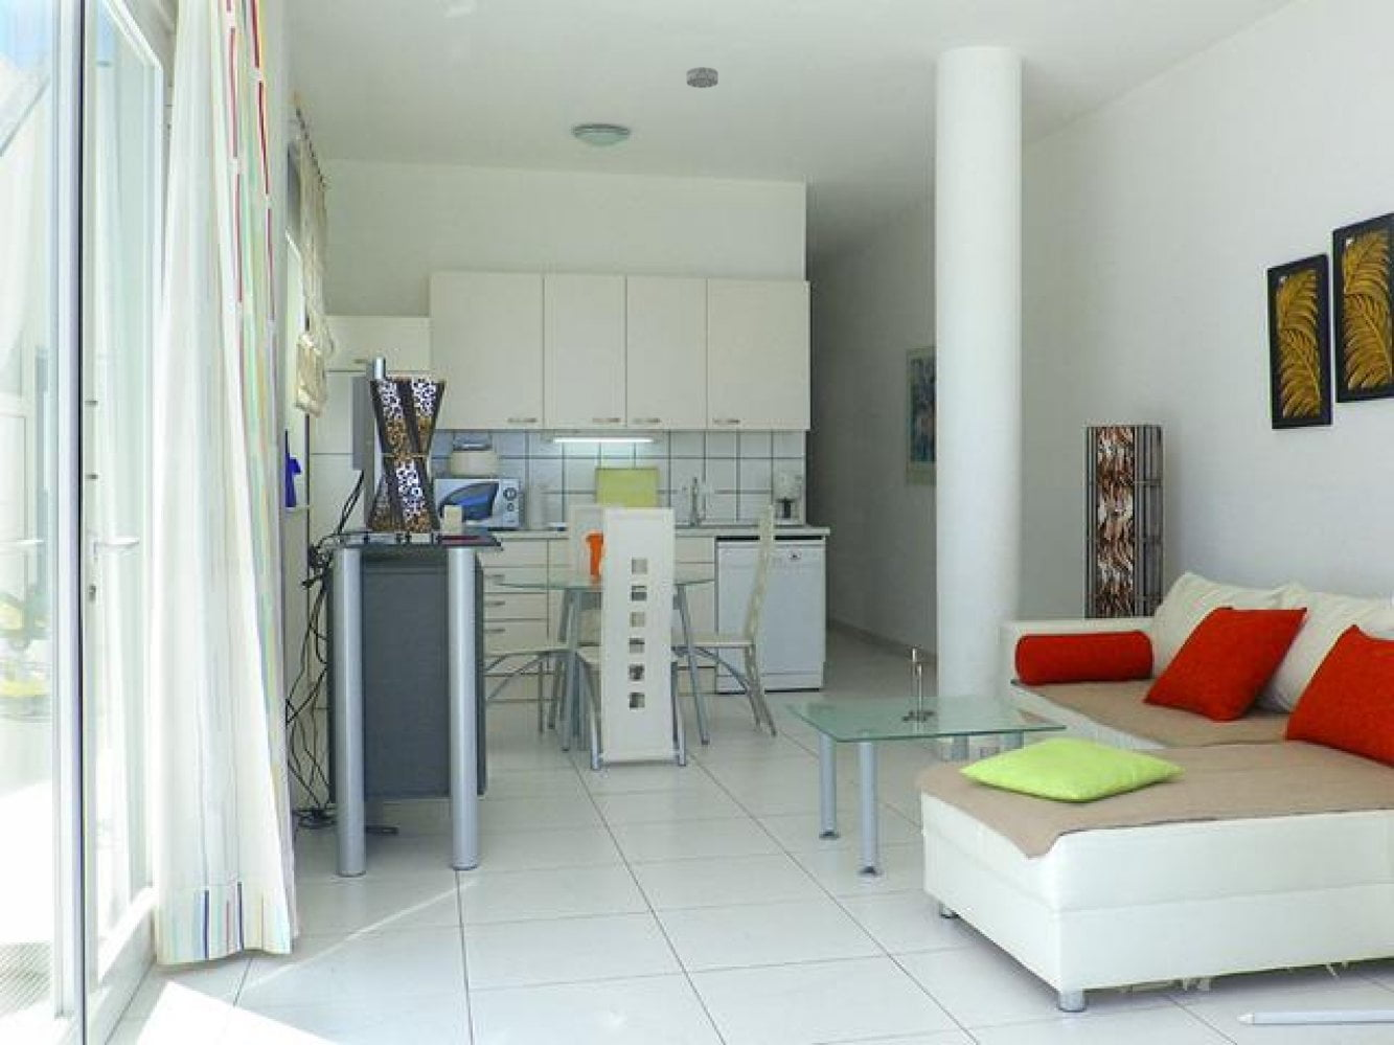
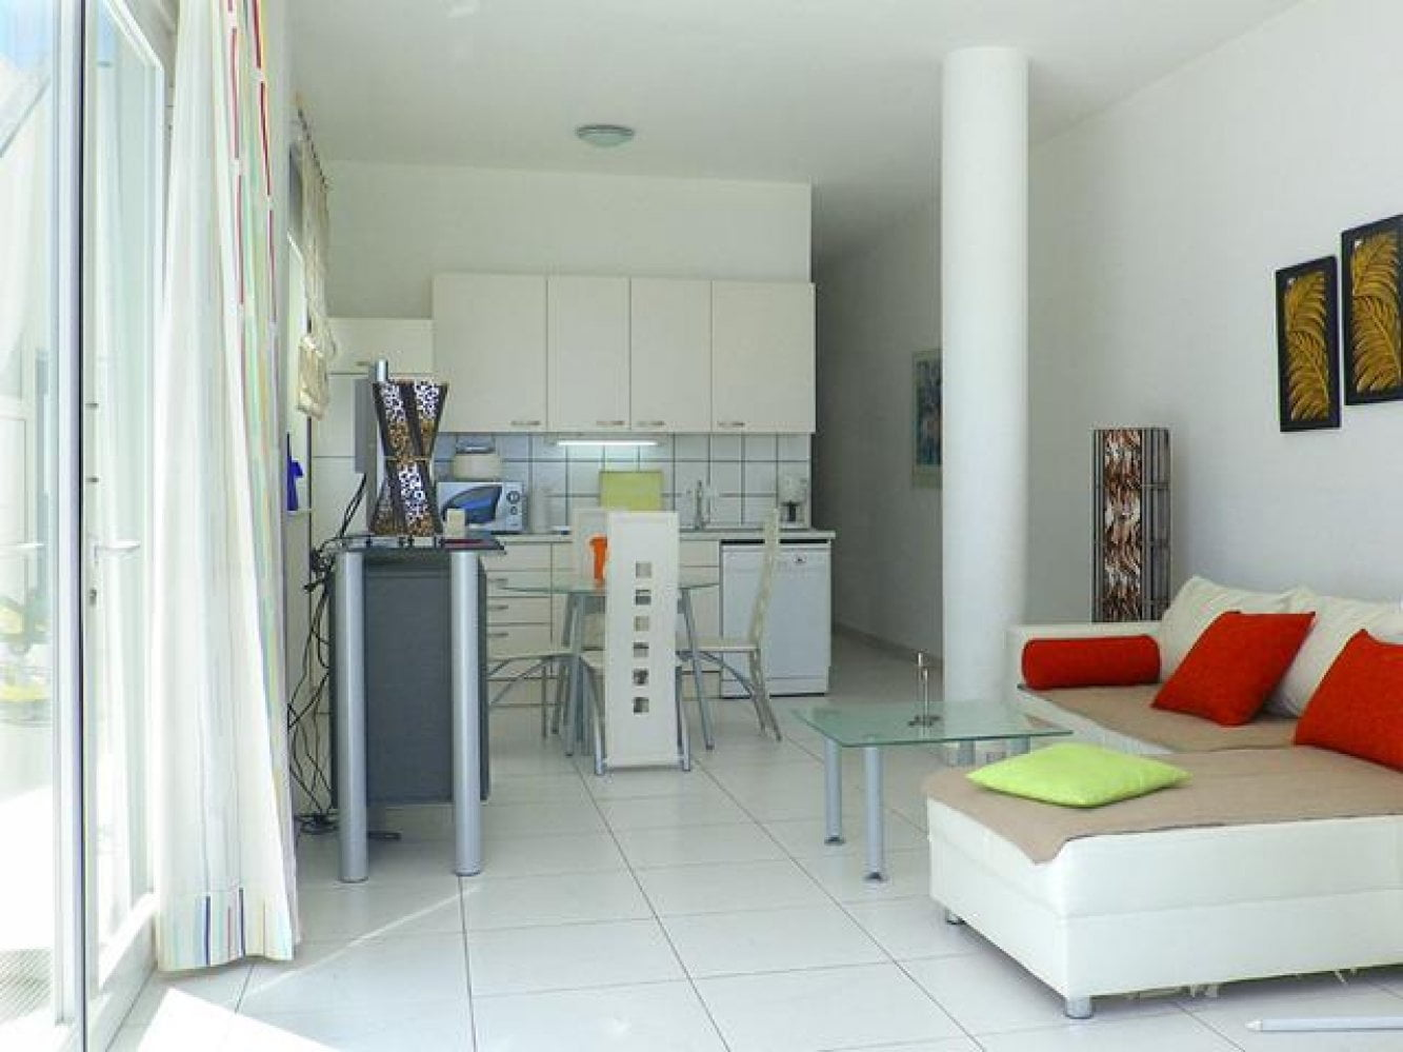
- smoke detector [685,66,719,89]
